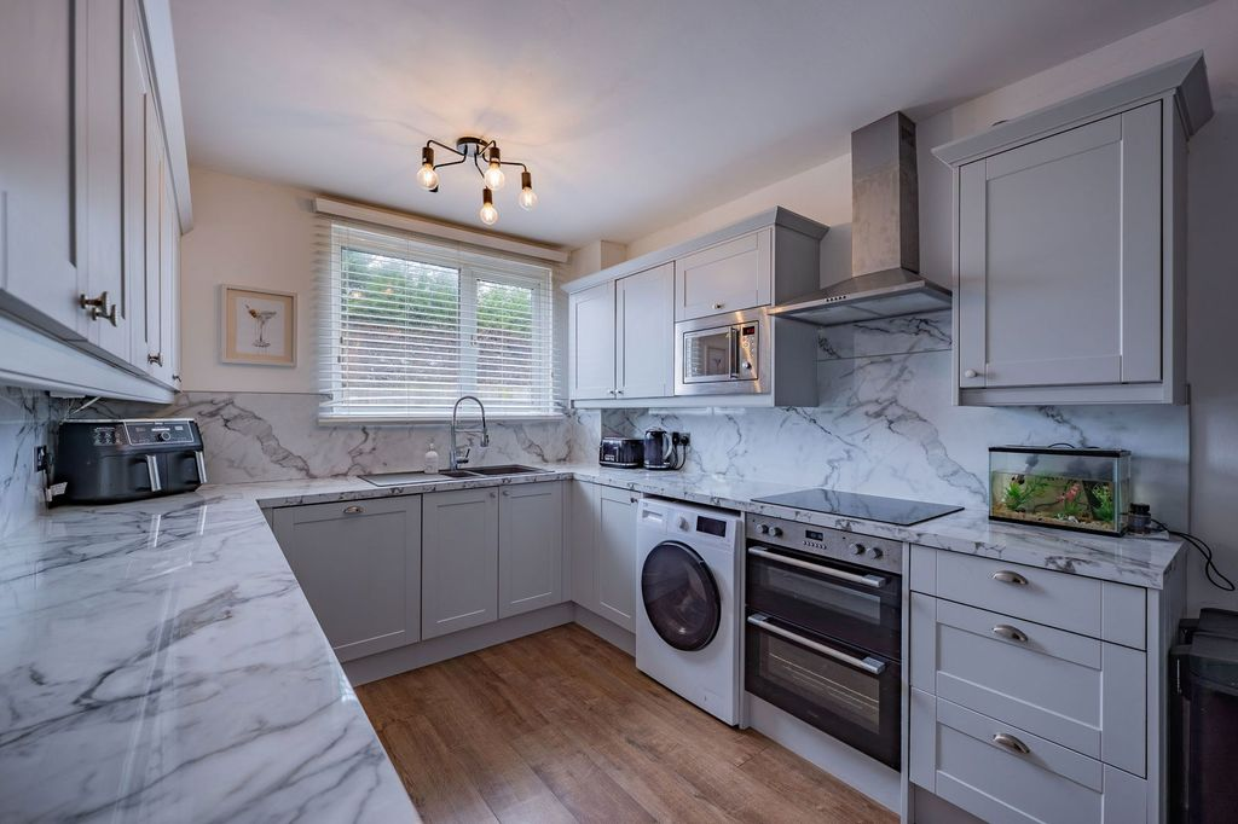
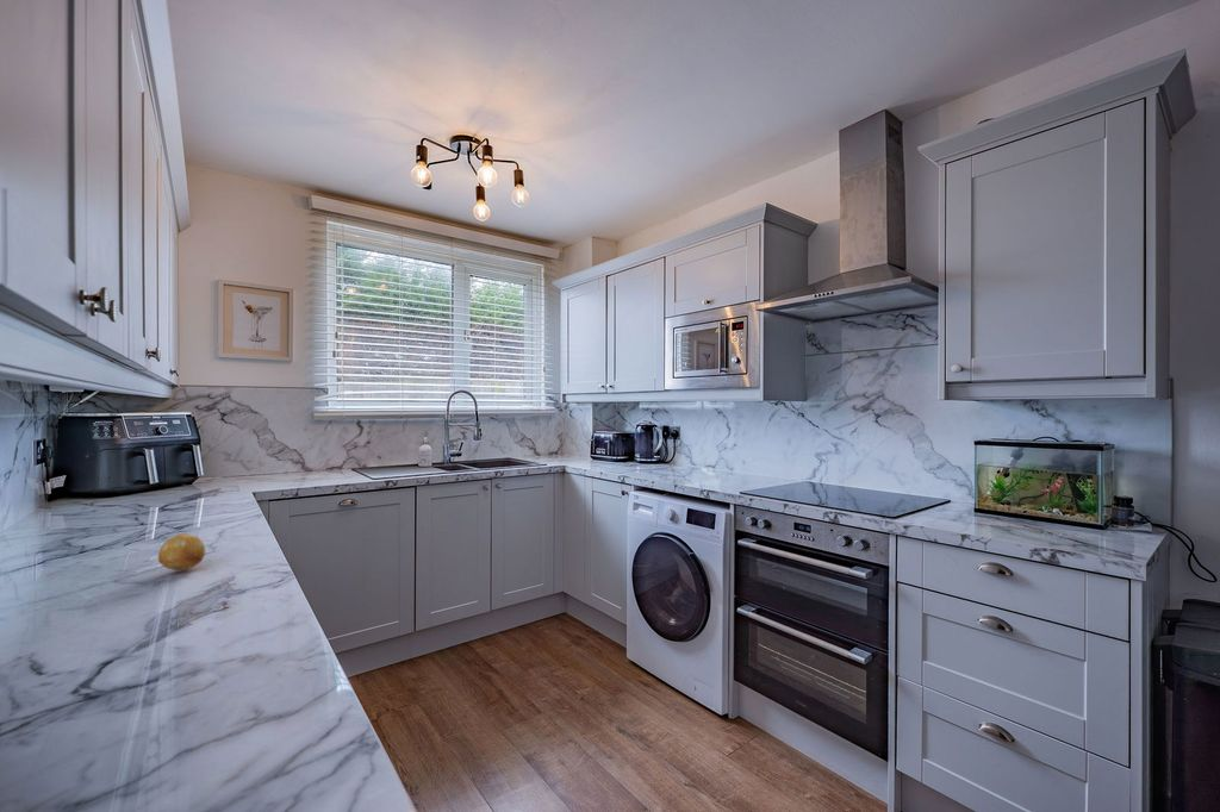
+ fruit [157,532,207,571]
